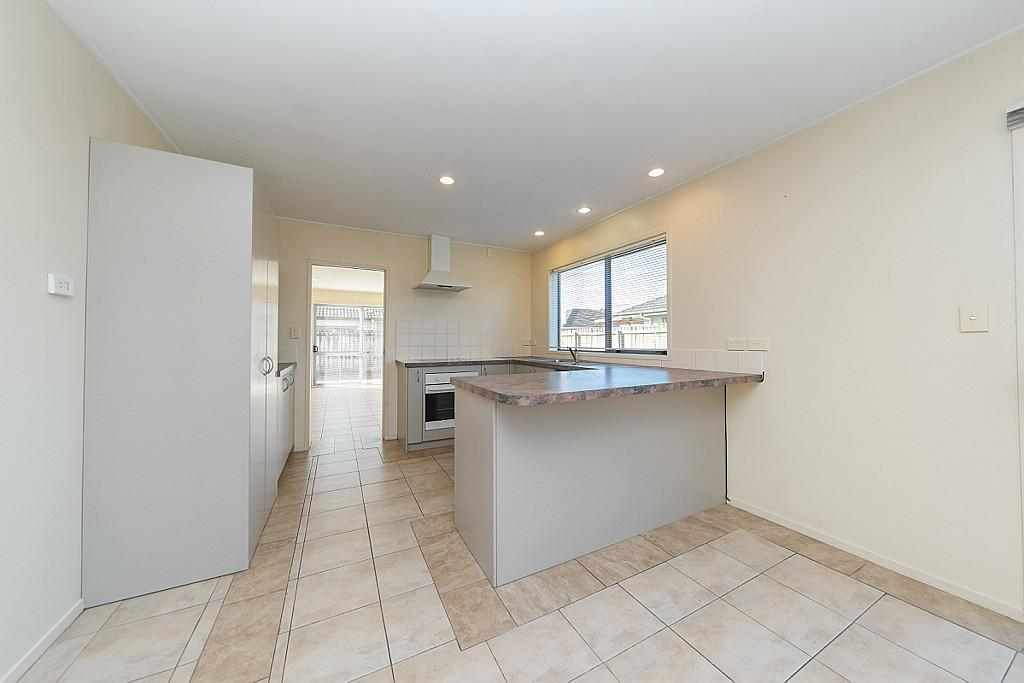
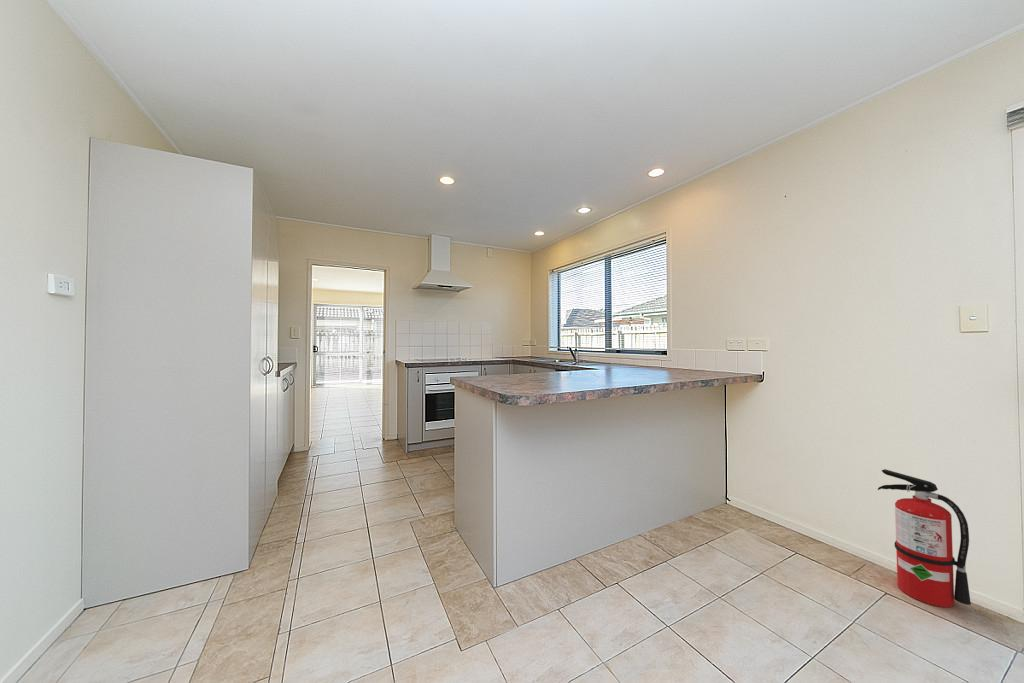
+ fire extinguisher [877,468,972,608]
